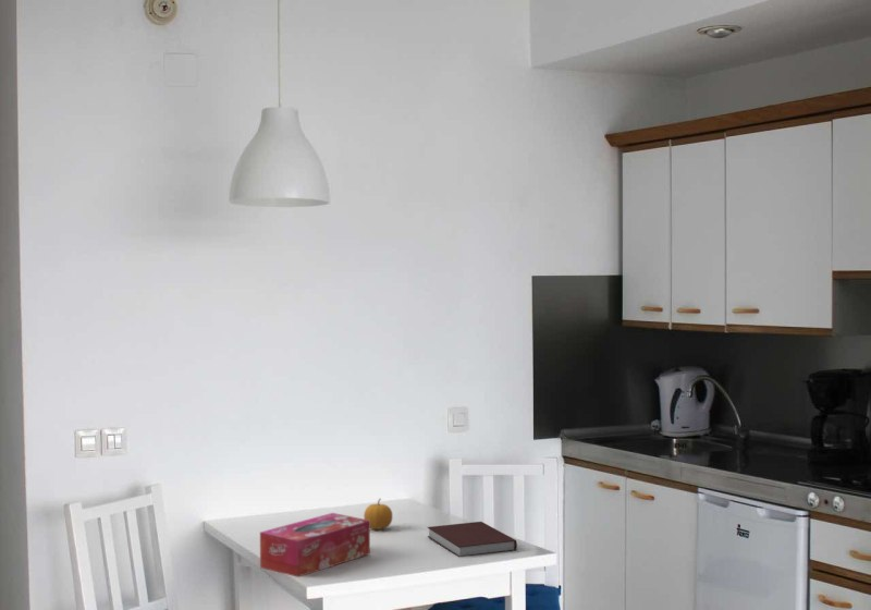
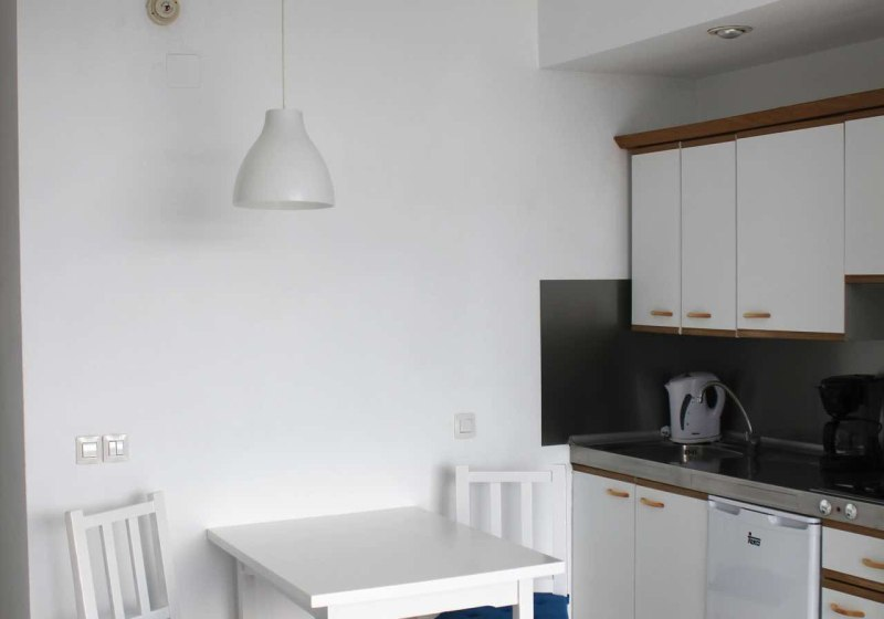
- fruit [363,498,393,530]
- notebook [427,521,518,558]
- tissue box [259,512,371,578]
